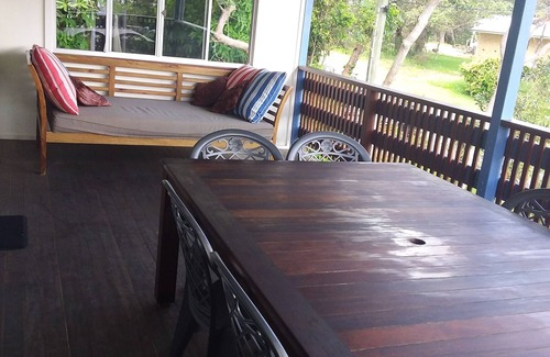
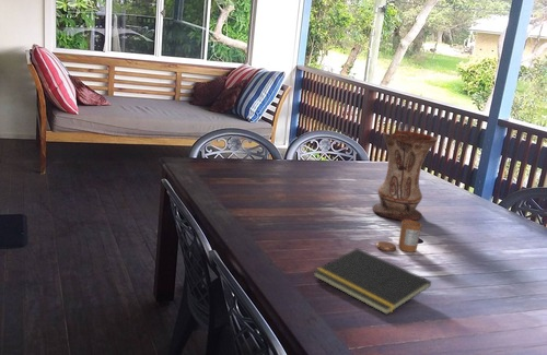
+ notepad [312,247,432,316]
+ candle [375,220,422,253]
+ vase [371,129,439,222]
